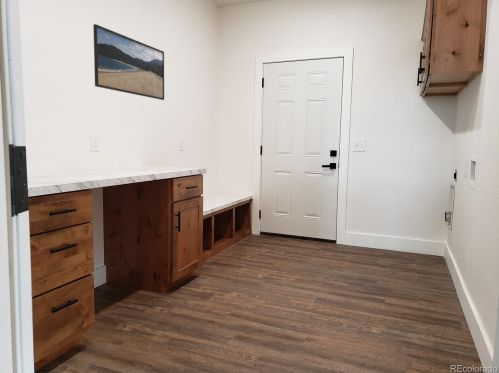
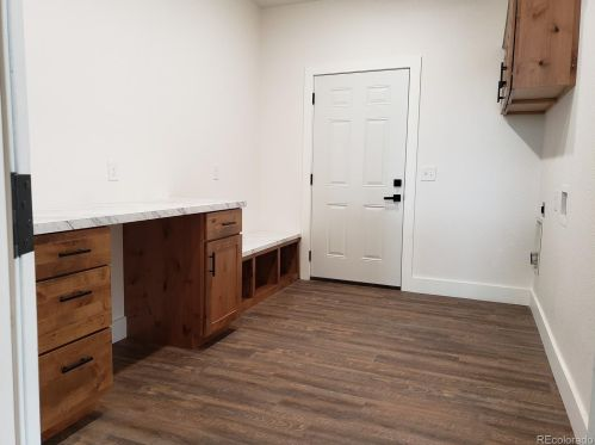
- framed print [93,23,165,101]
